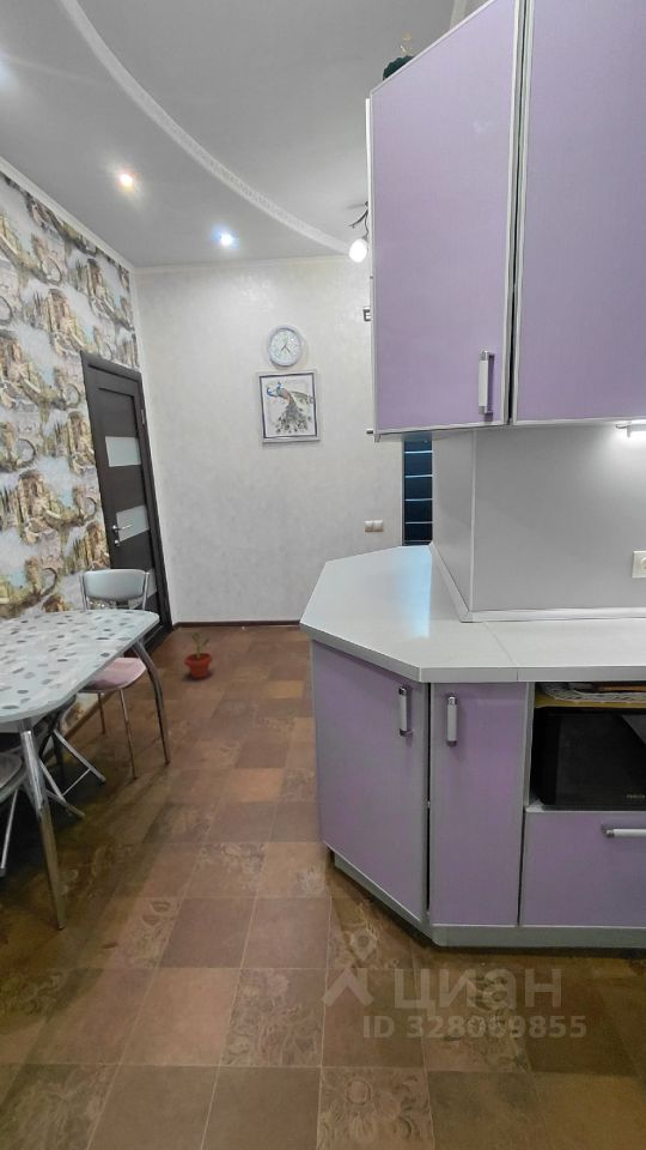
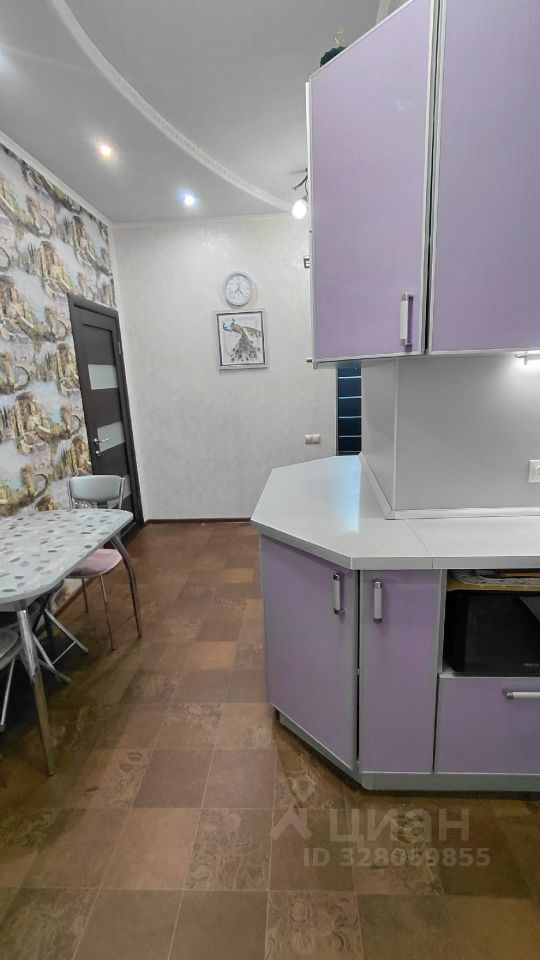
- potted plant [183,631,214,679]
